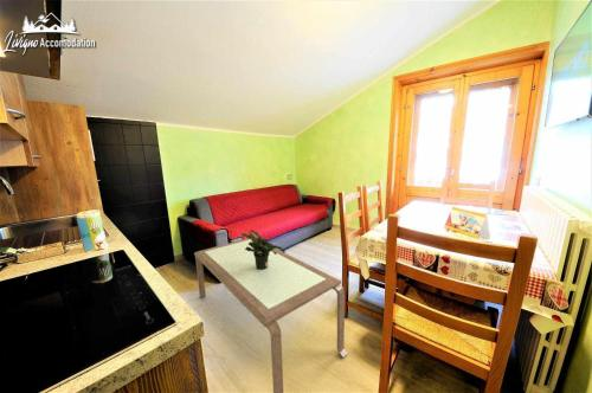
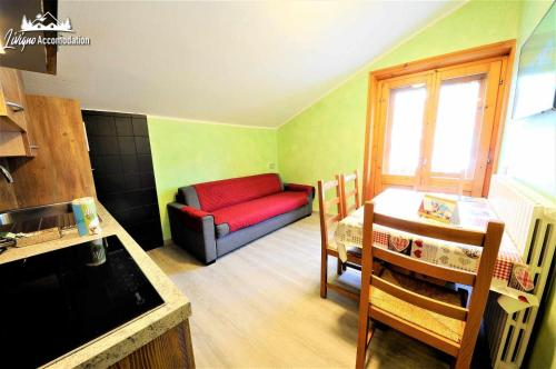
- coffee table [193,238,349,393]
- potted plant [240,228,287,270]
